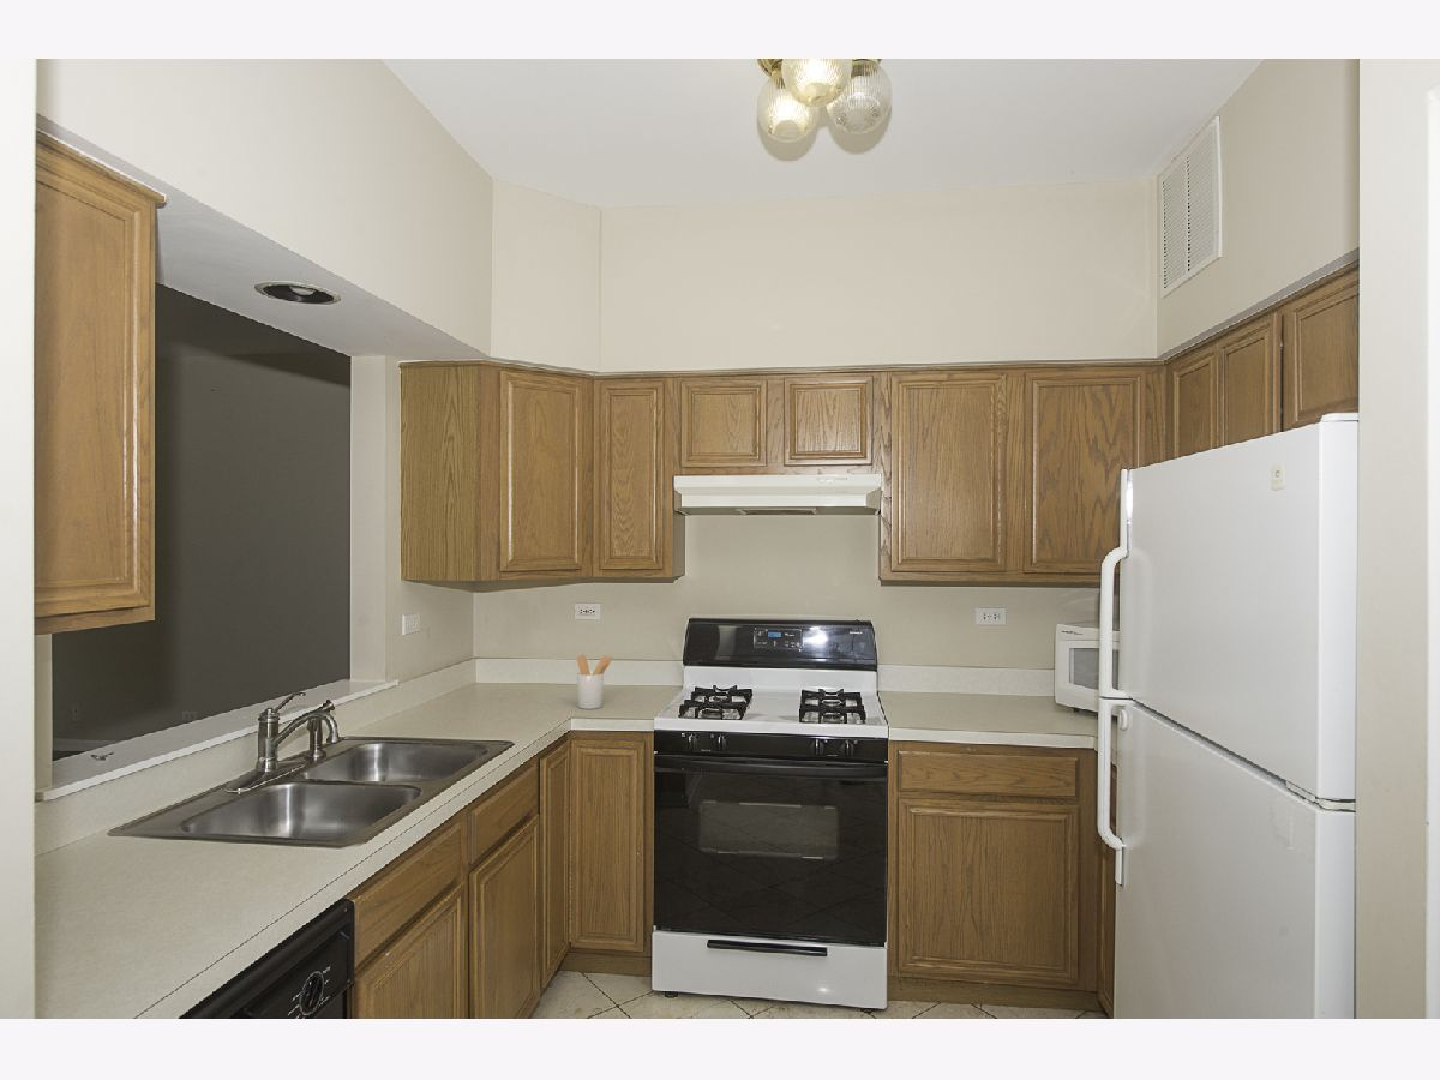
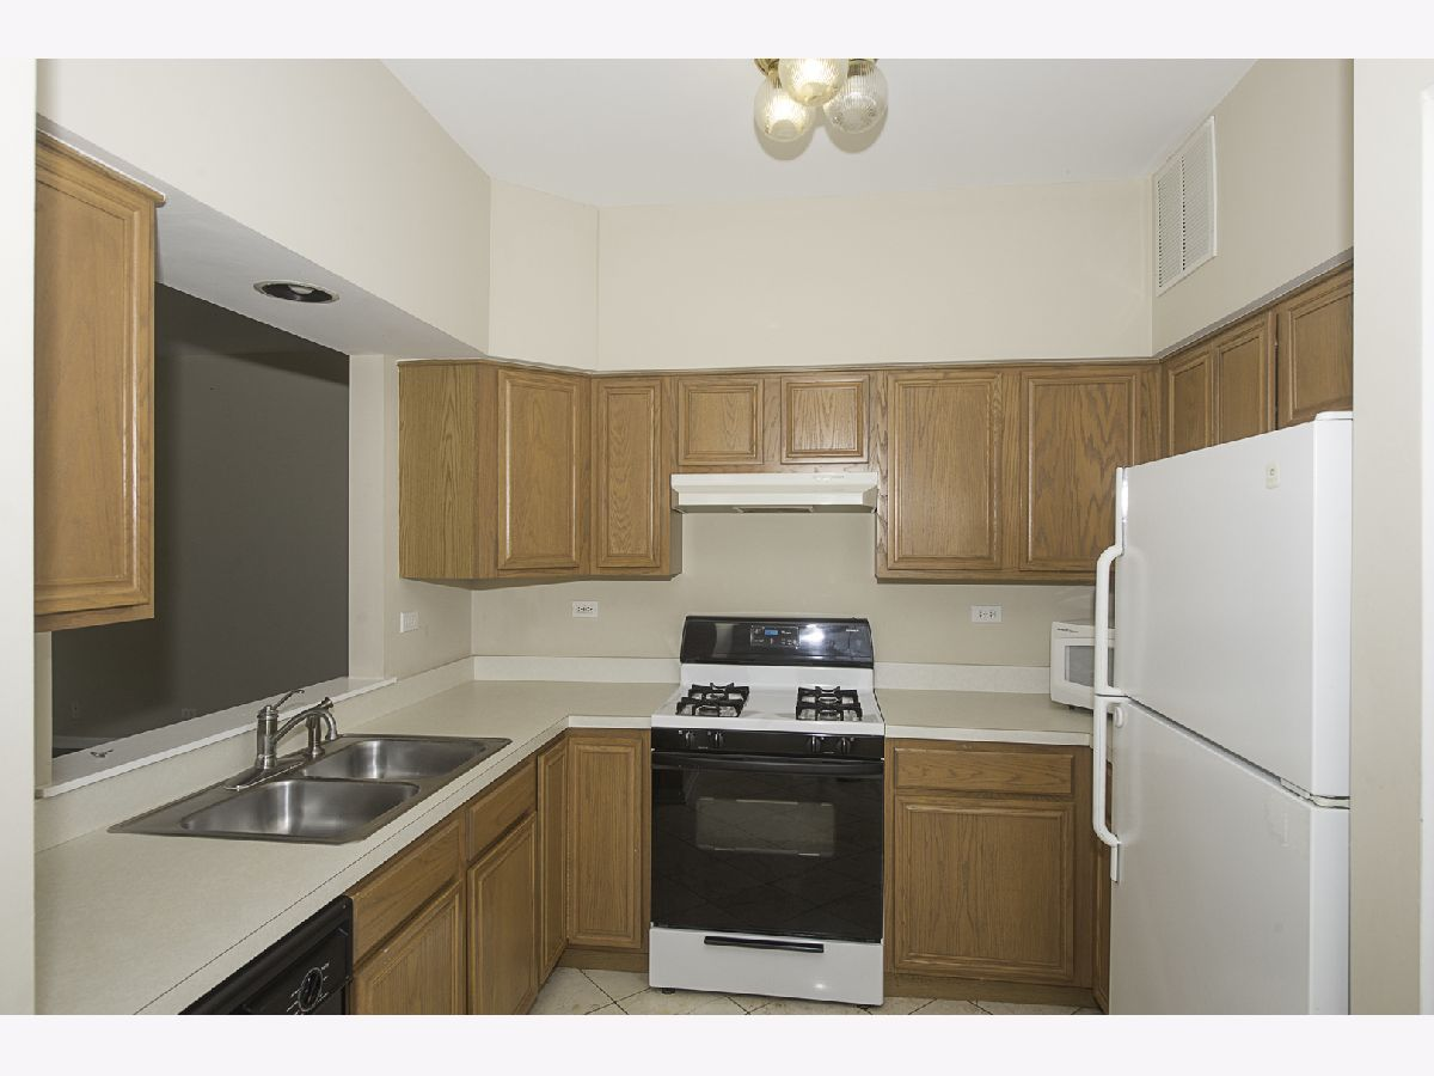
- utensil holder [576,654,614,710]
